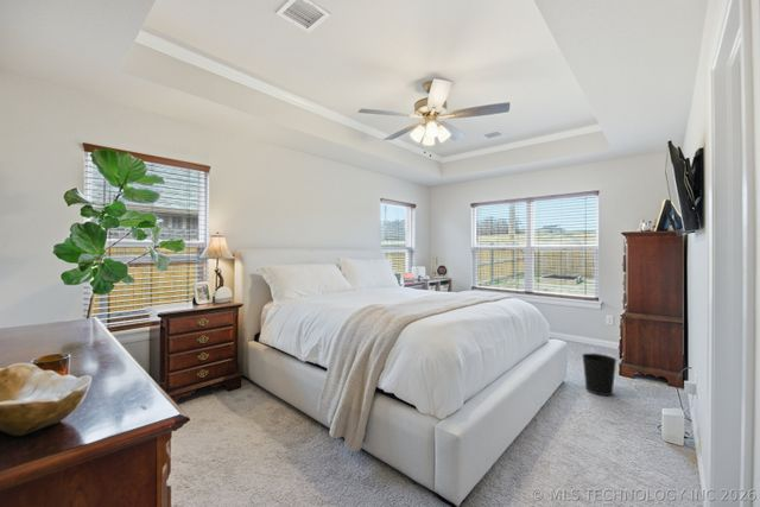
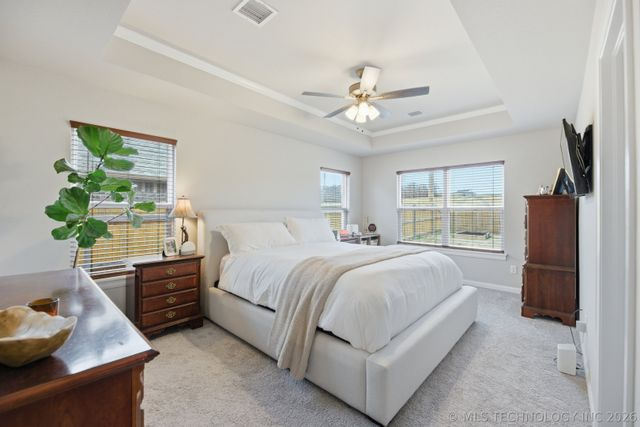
- wastebasket [581,353,618,397]
